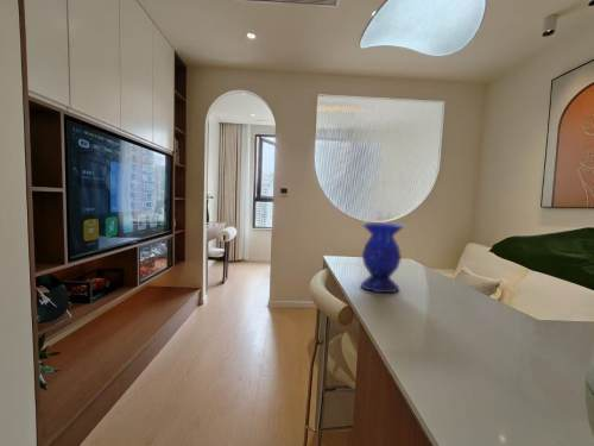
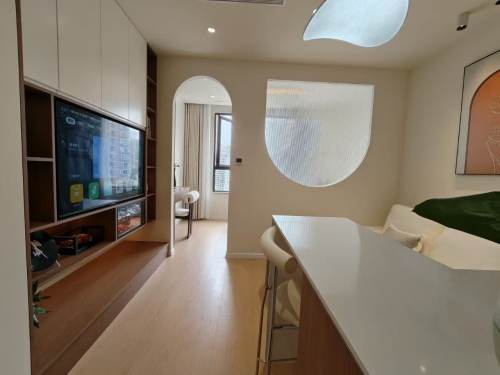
- vase [360,221,405,294]
